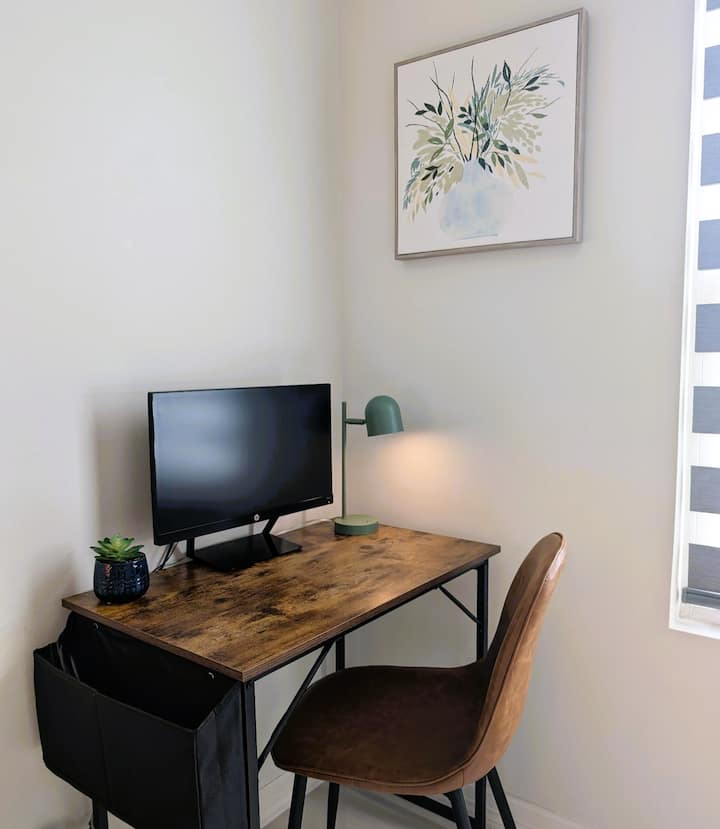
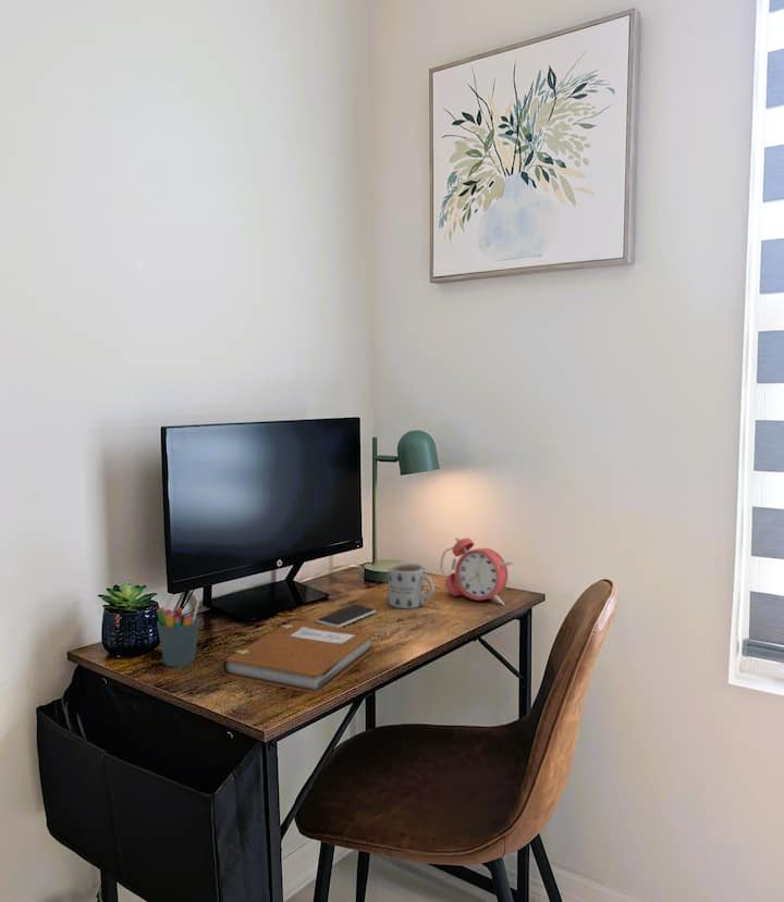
+ mug [388,563,436,609]
+ smartphone [316,604,377,628]
+ notebook [220,619,377,695]
+ pen holder [156,597,201,668]
+ alarm clock [439,536,515,606]
